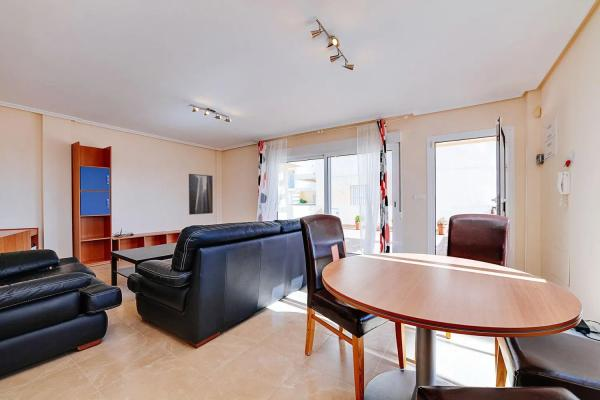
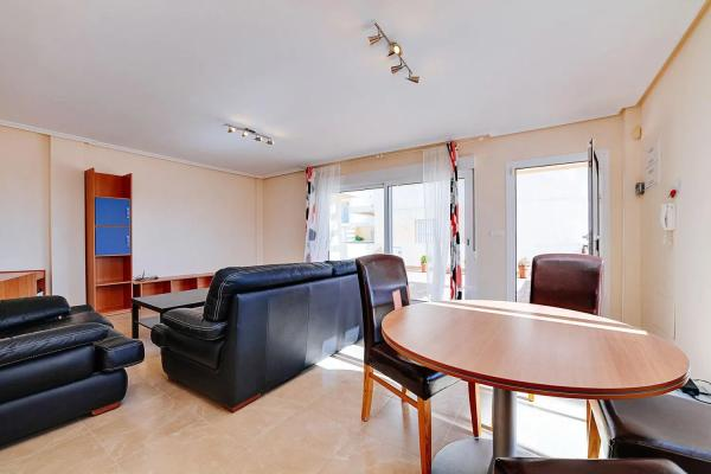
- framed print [188,173,214,216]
